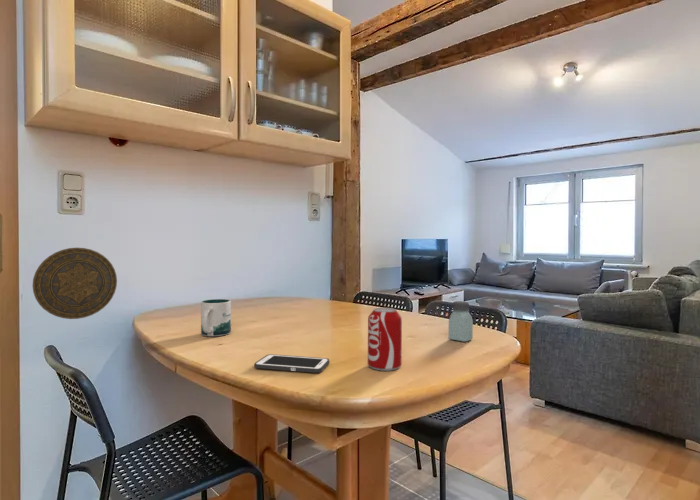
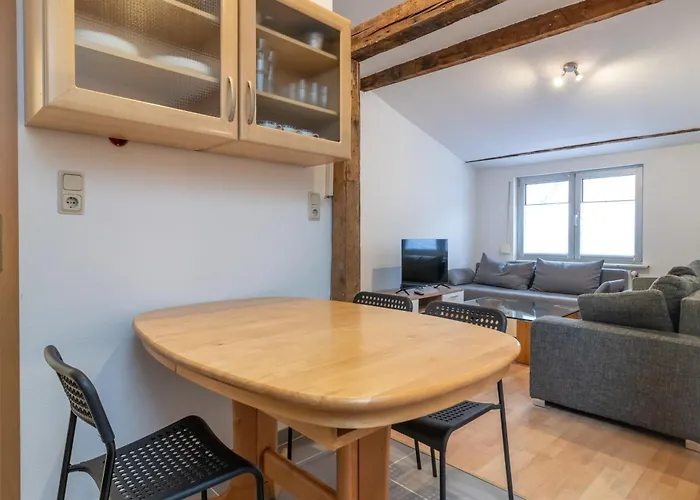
- mug [200,298,232,337]
- saltshaker [447,300,474,343]
- decorative plate [32,247,118,320]
- cell phone [253,353,330,374]
- beverage can [367,307,403,372]
